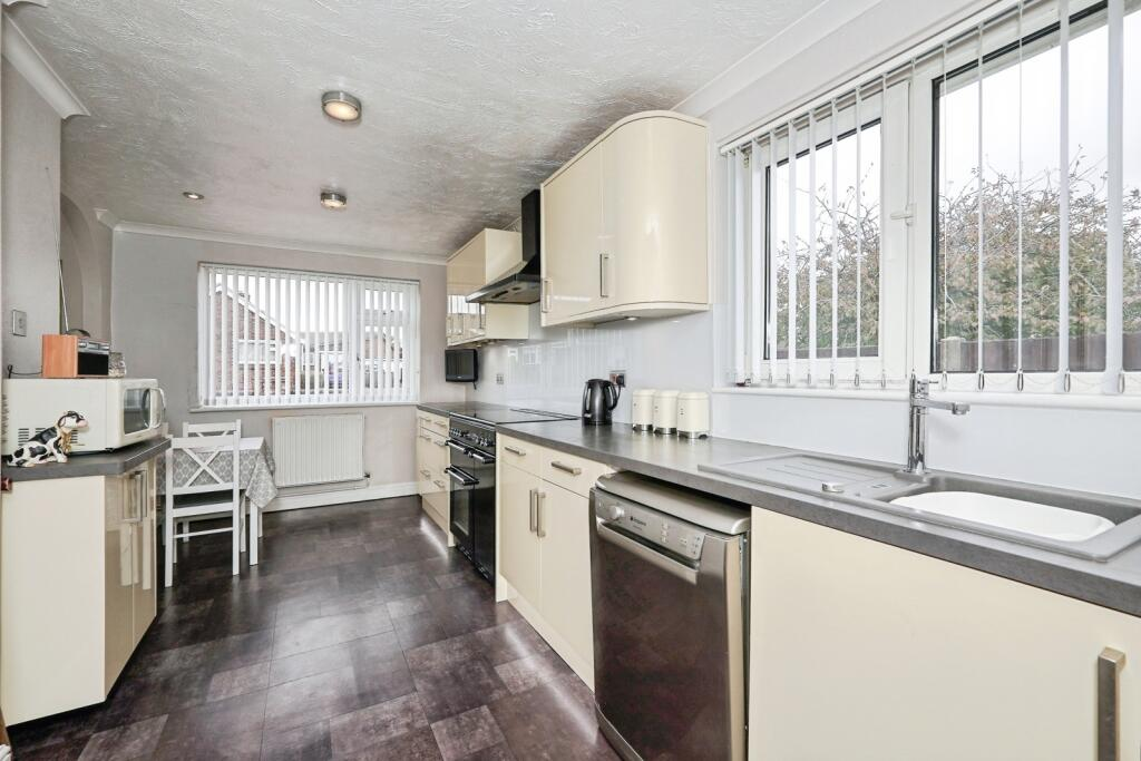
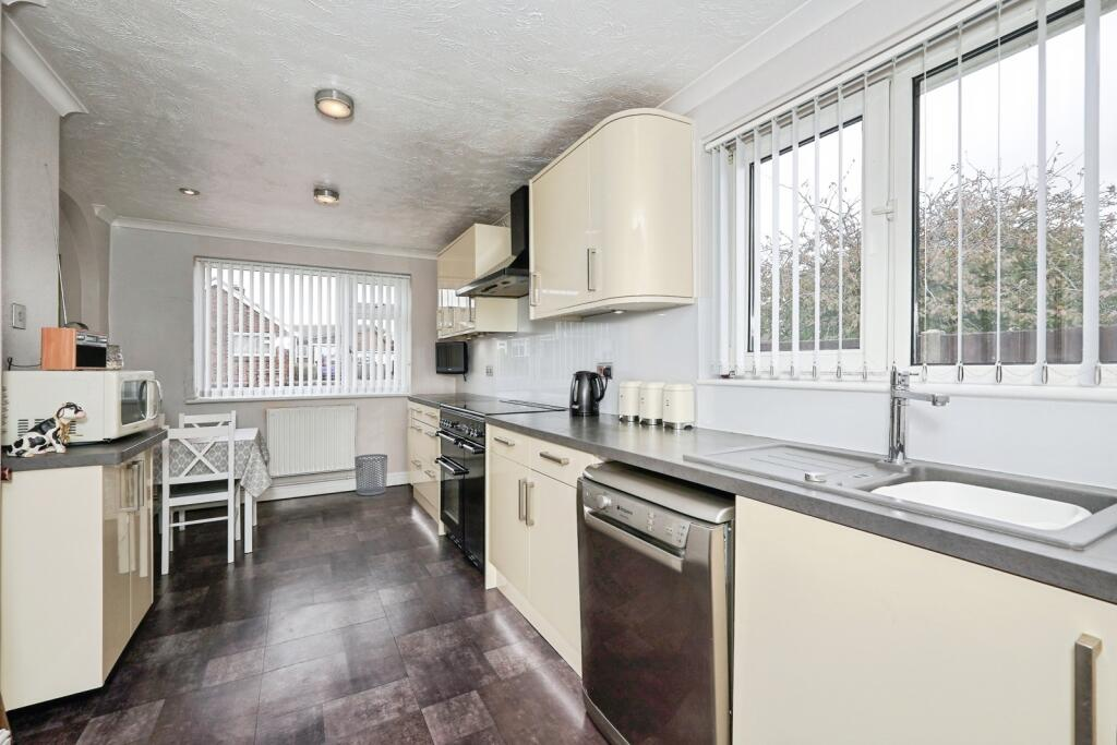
+ waste bin [353,453,388,496]
